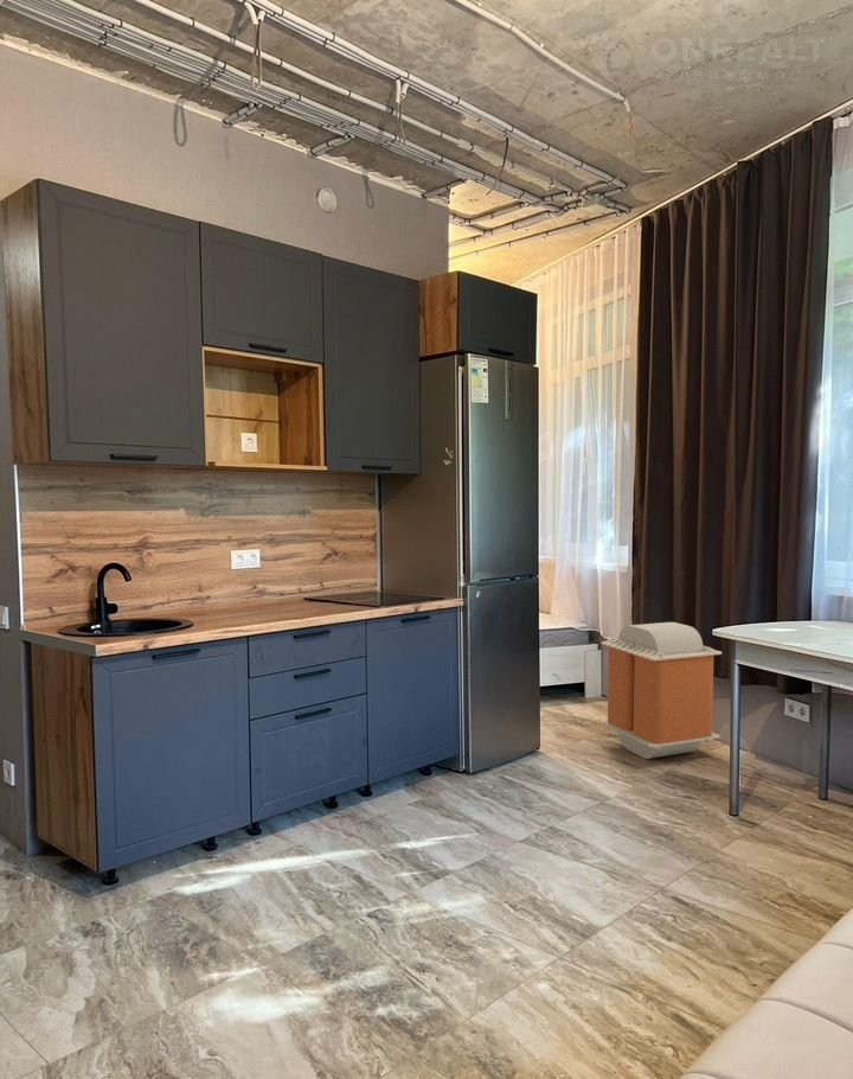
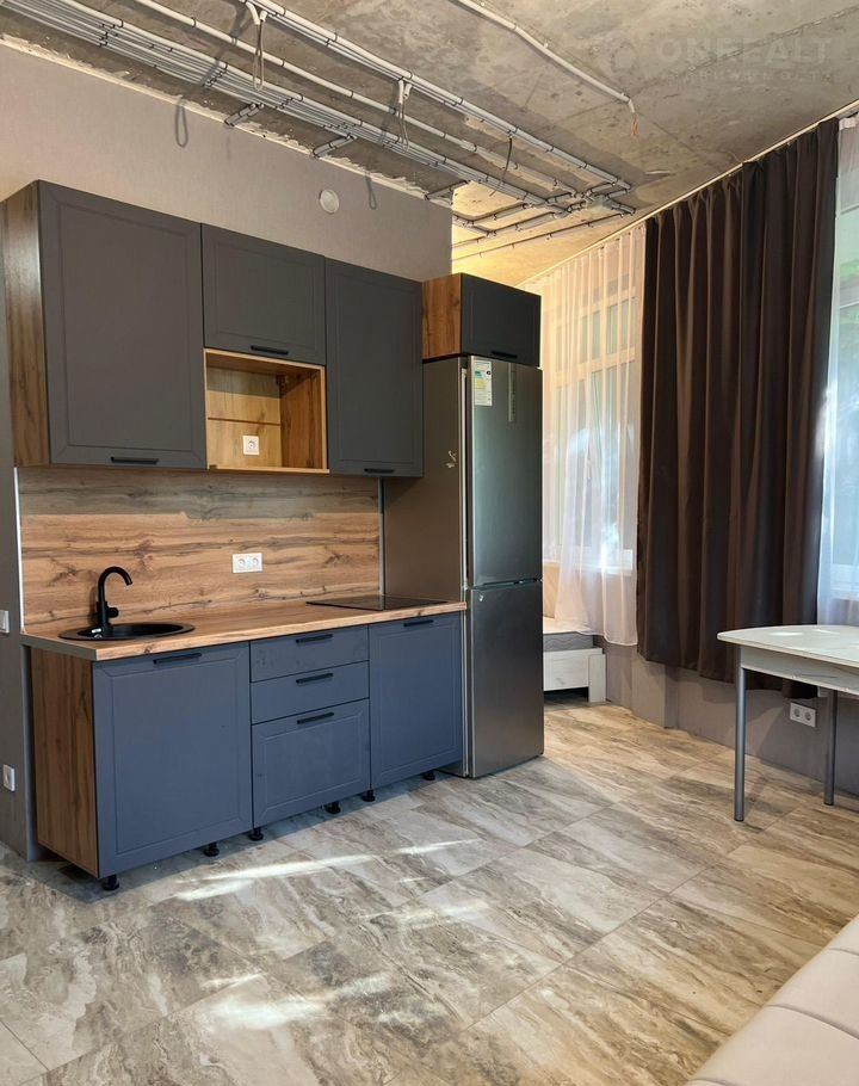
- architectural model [599,621,723,760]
